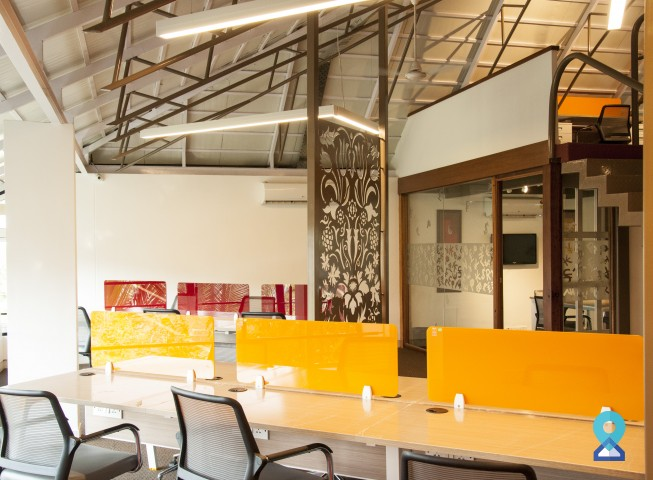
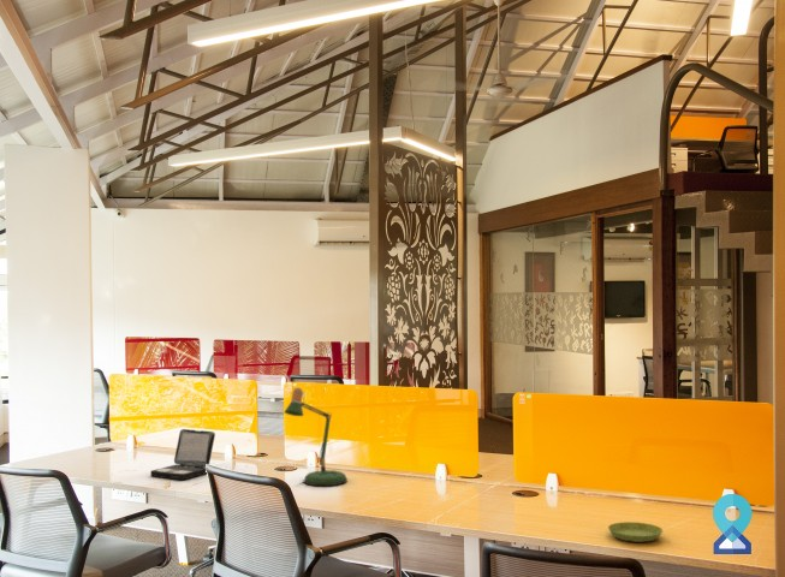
+ saucer [607,521,664,543]
+ laptop [149,428,216,481]
+ desk lamp [284,386,349,487]
